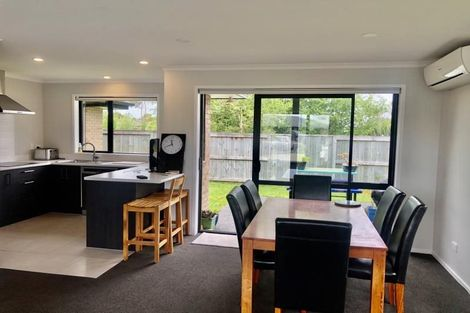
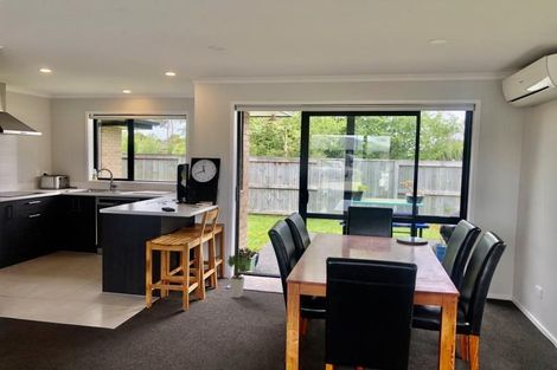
+ house plant [212,246,251,299]
